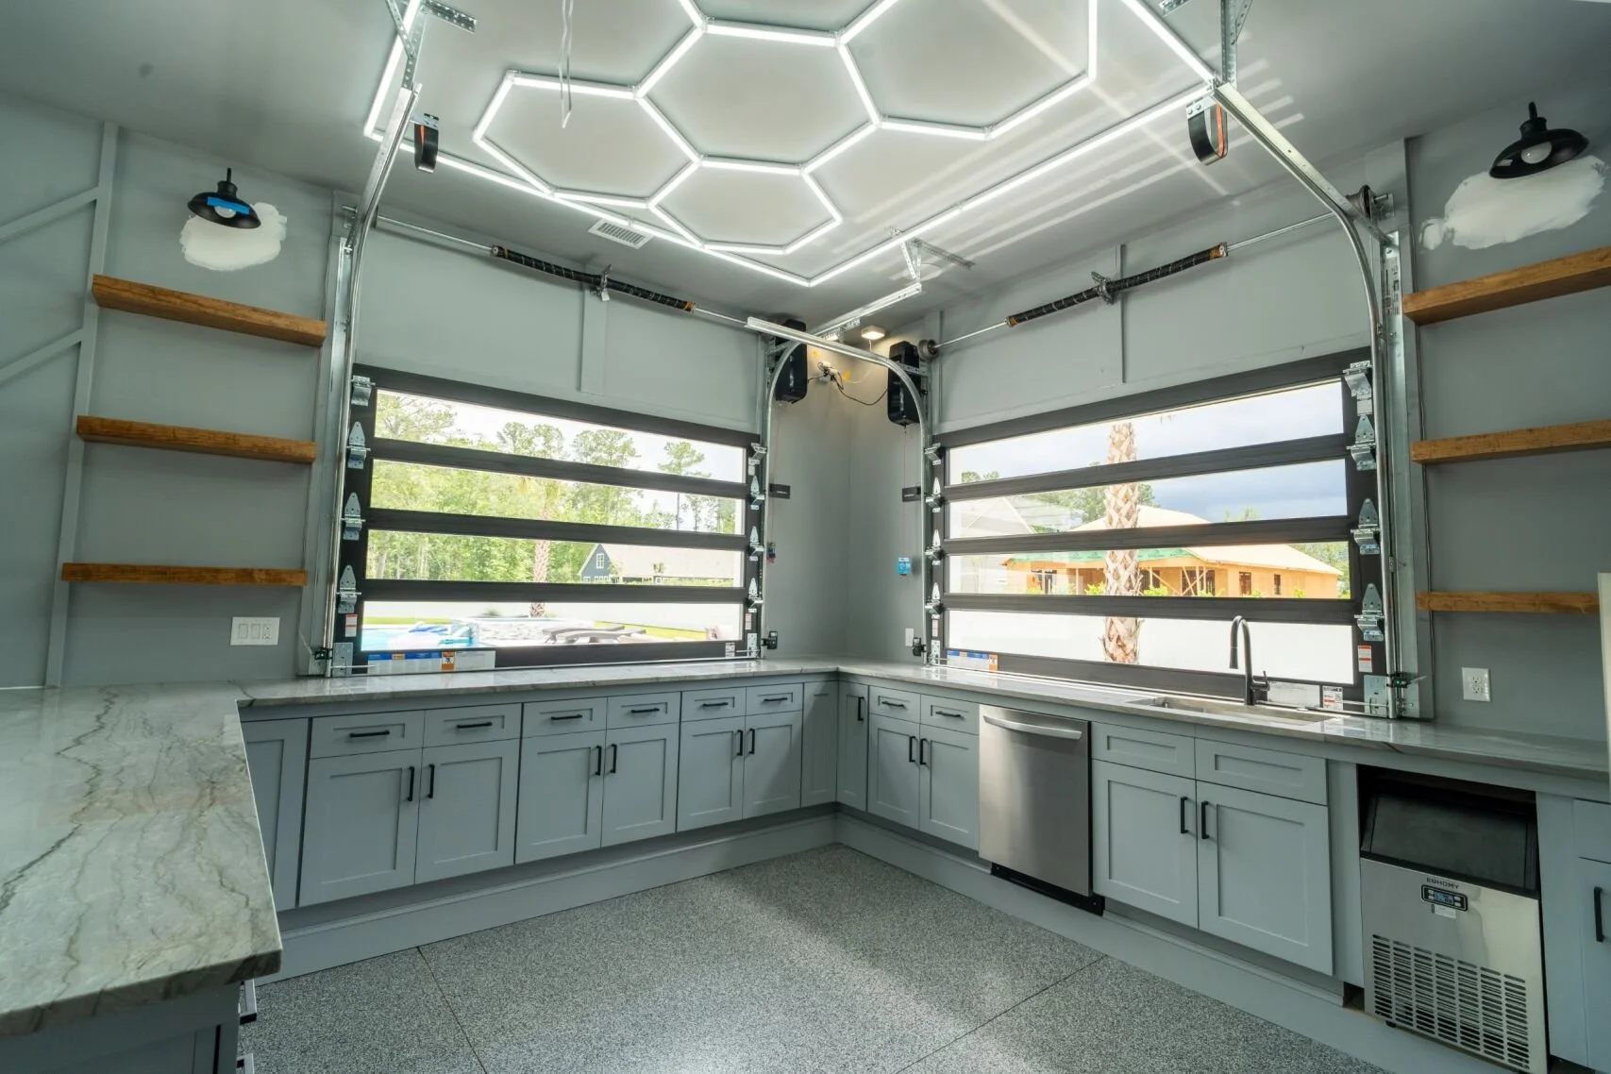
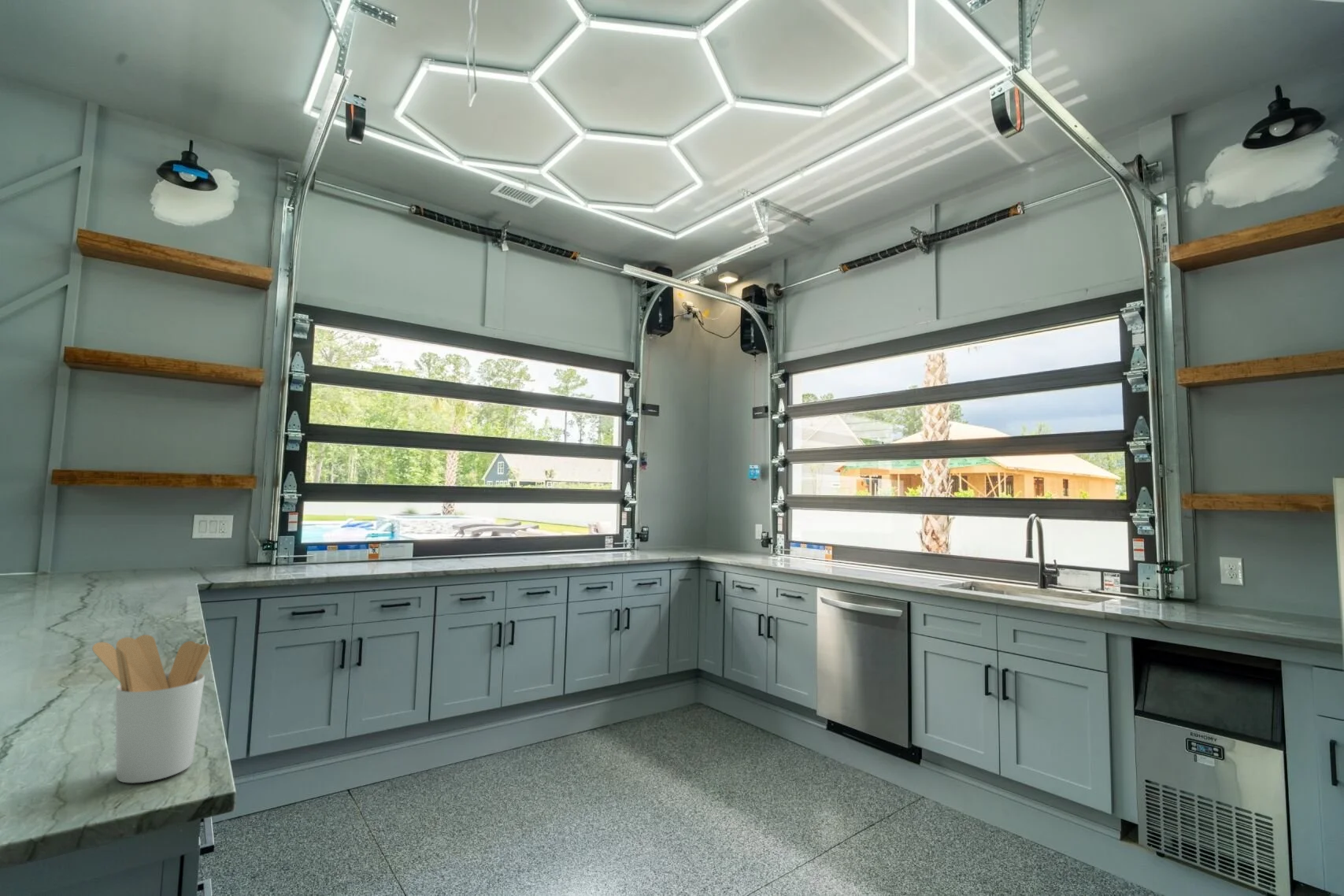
+ utensil holder [91,634,210,784]
